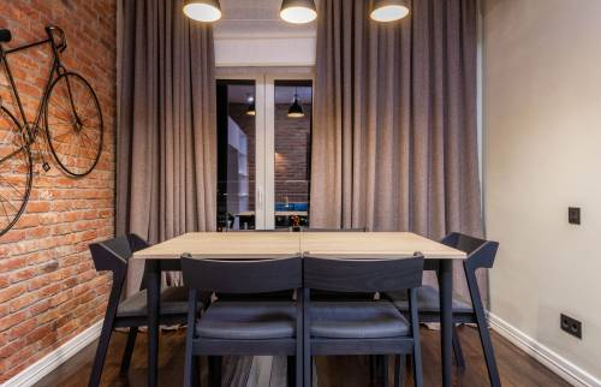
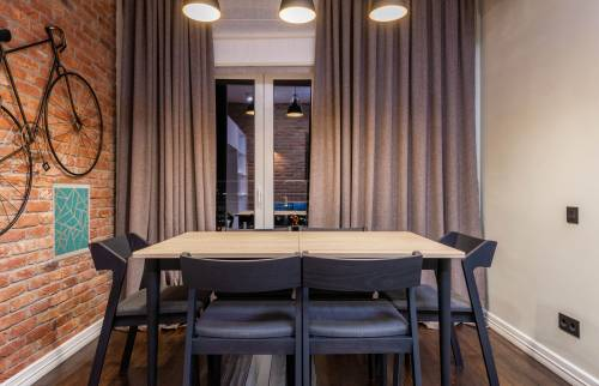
+ wall art [50,180,91,265]
